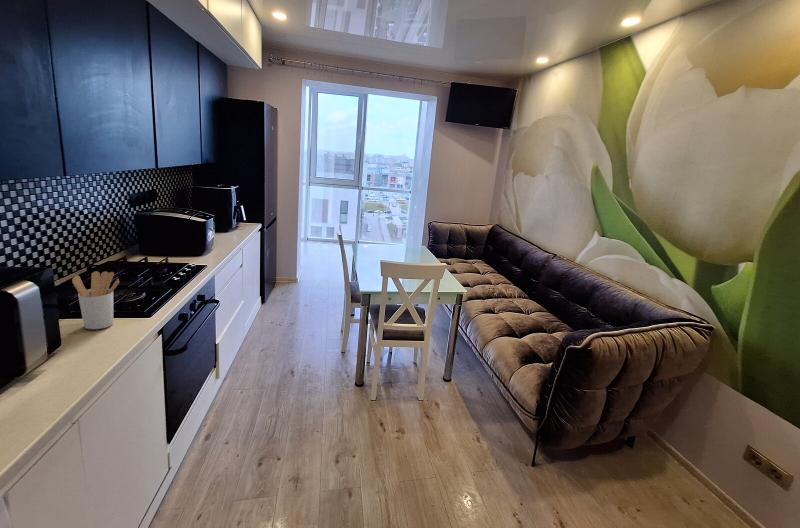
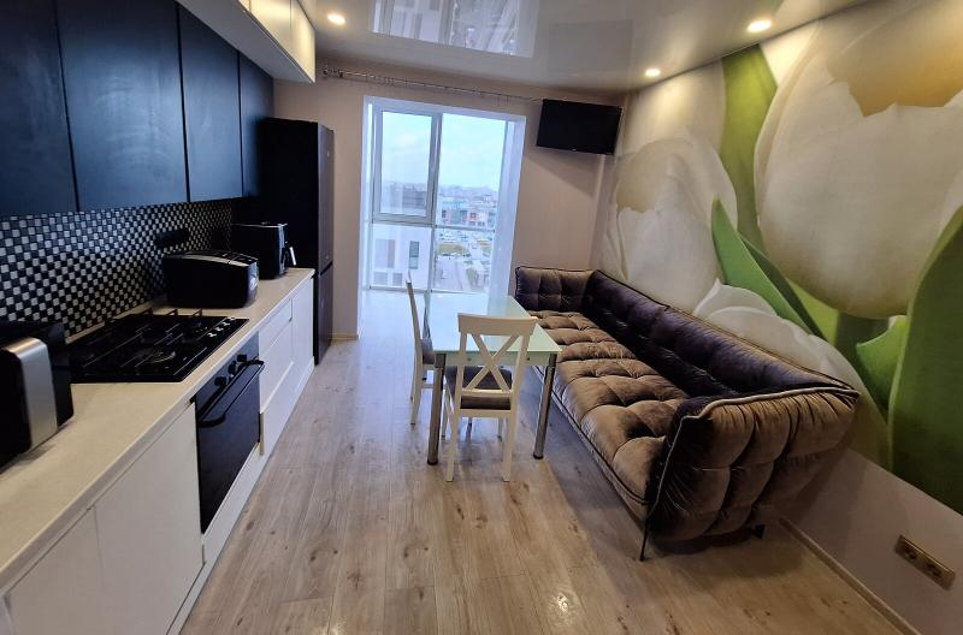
- utensil holder [71,270,120,330]
